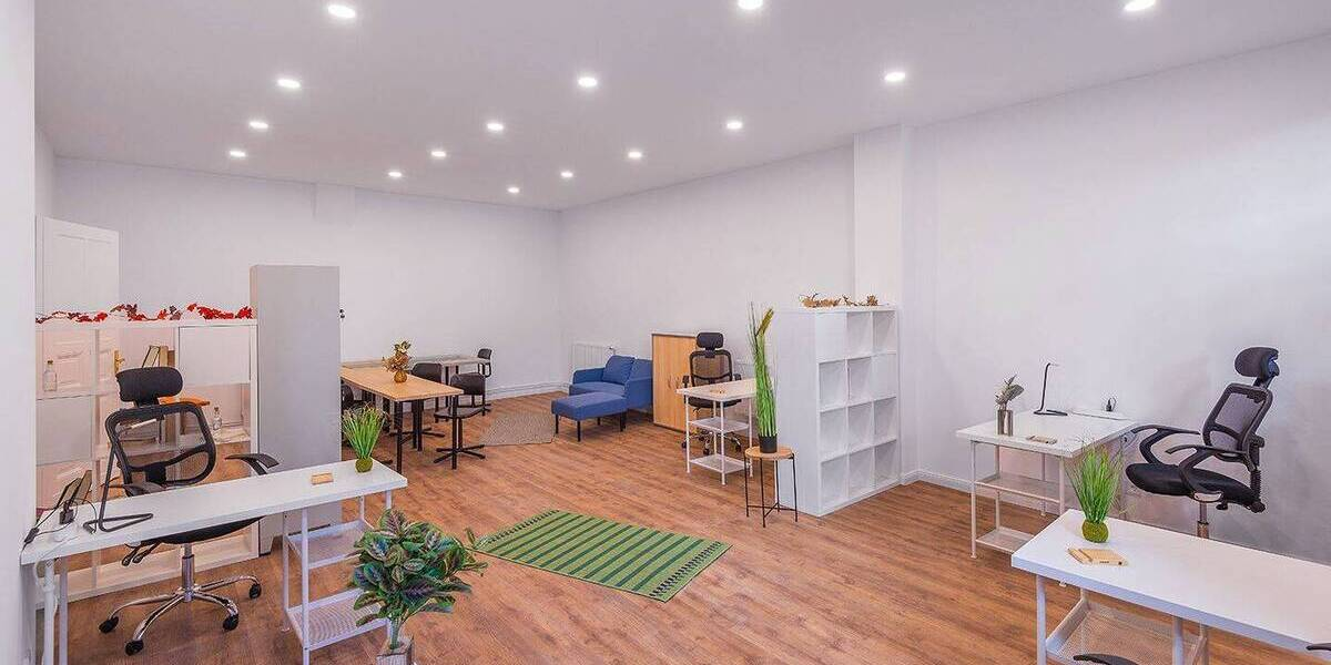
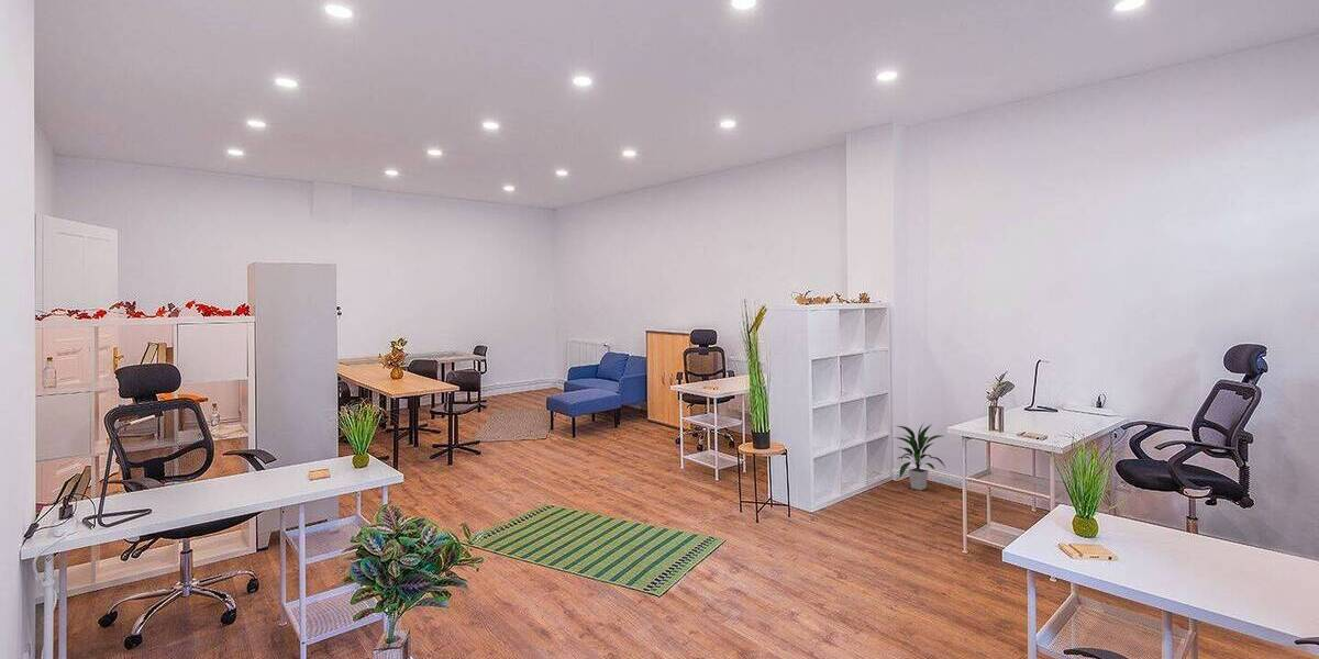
+ indoor plant [891,423,946,491]
